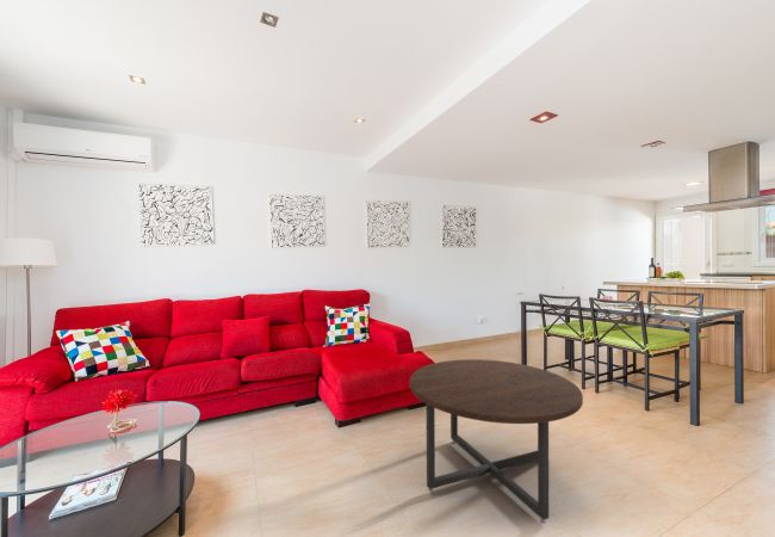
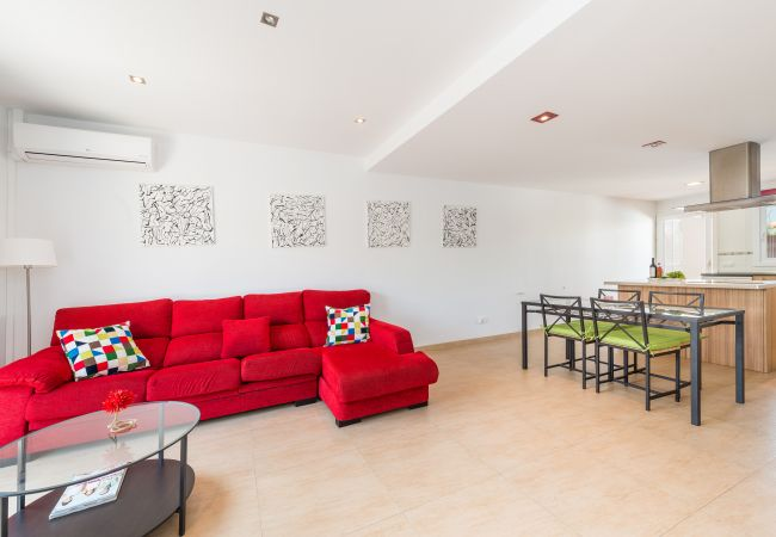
- coffee table [409,358,584,524]
